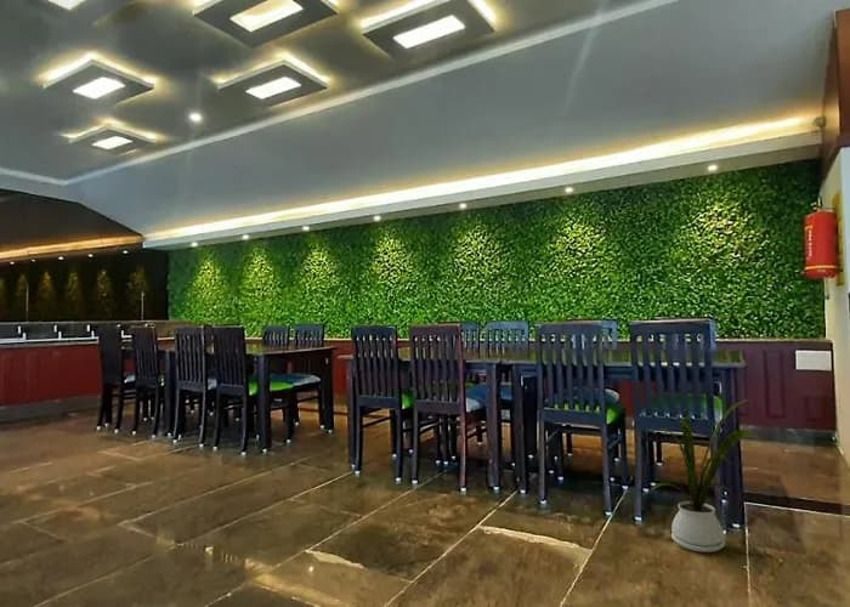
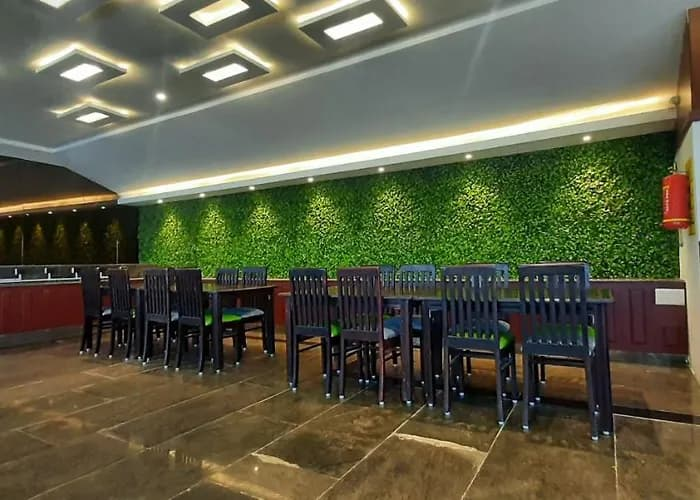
- house plant [648,398,753,554]
